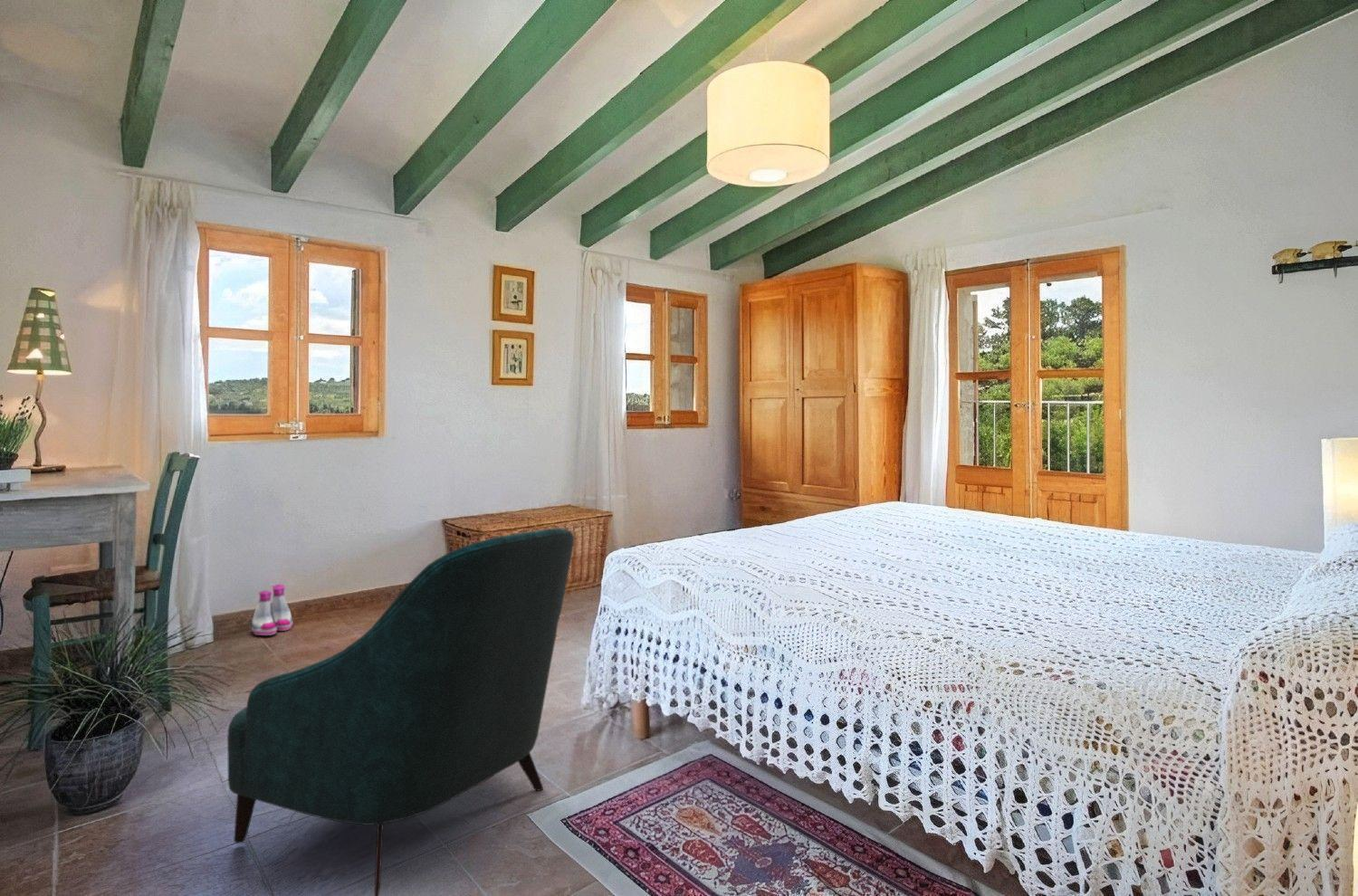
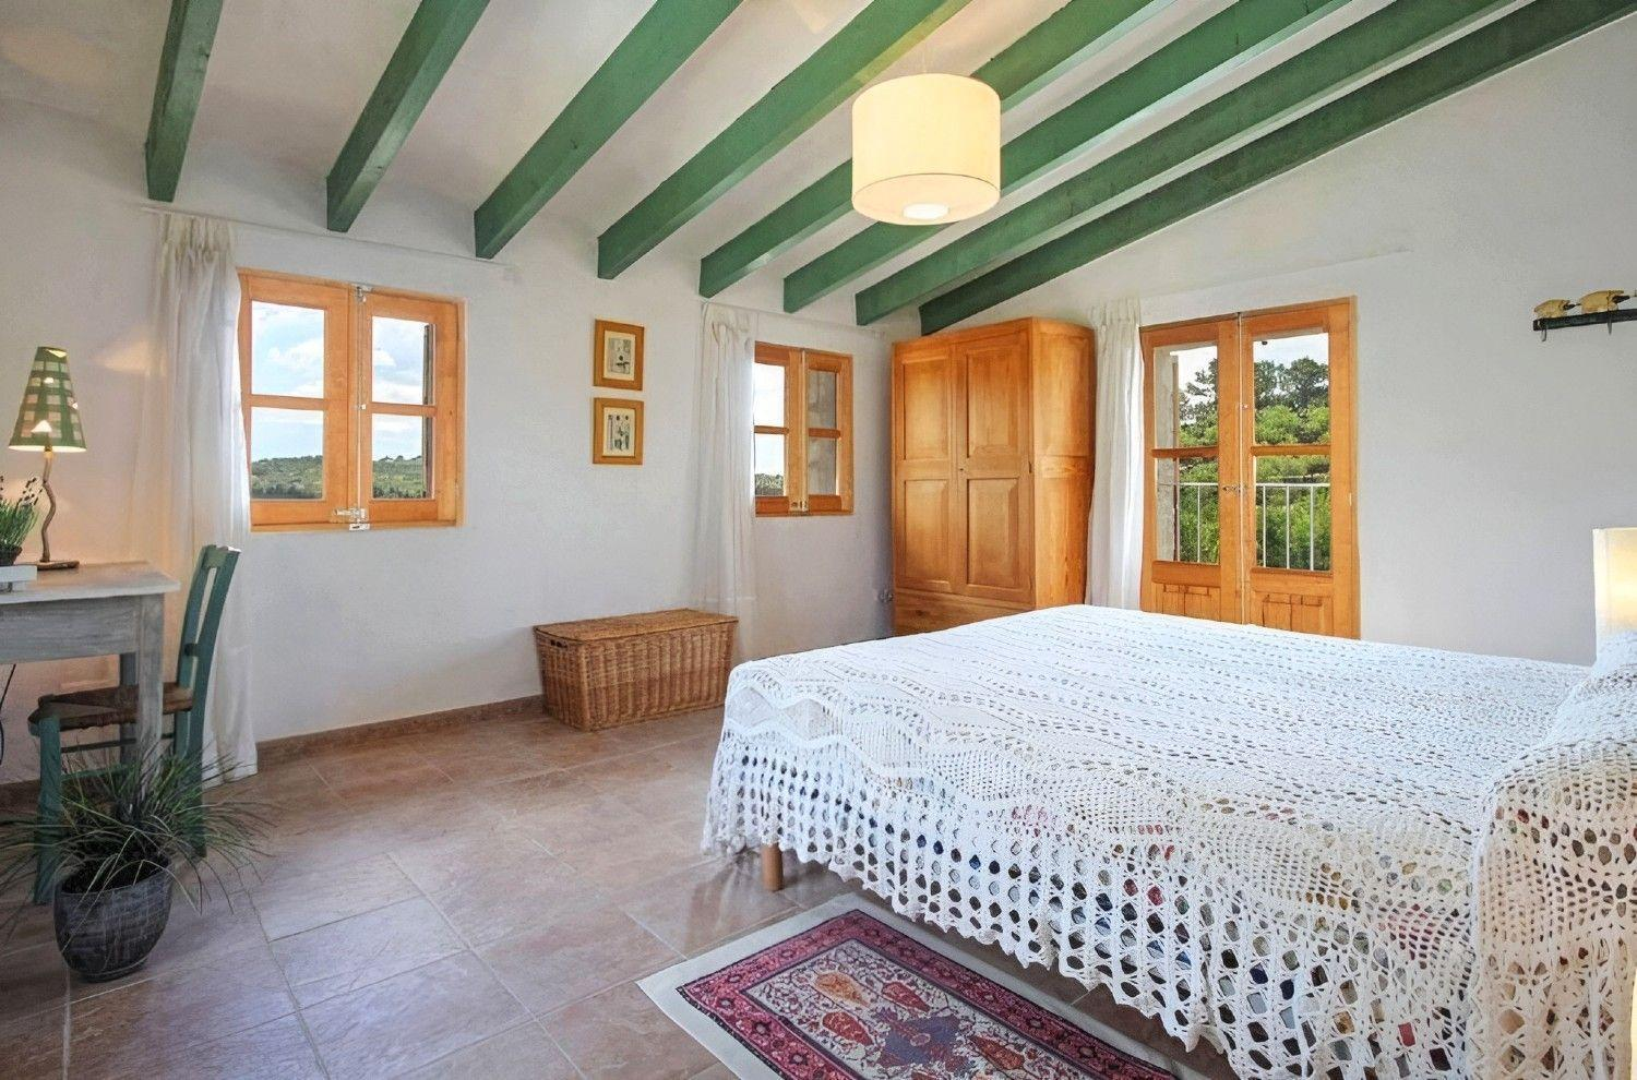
- boots [250,584,294,636]
- armchair [226,528,575,896]
